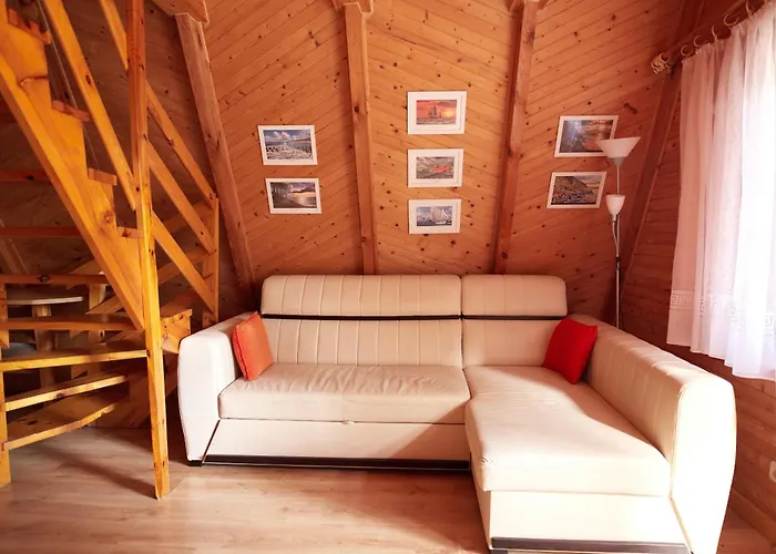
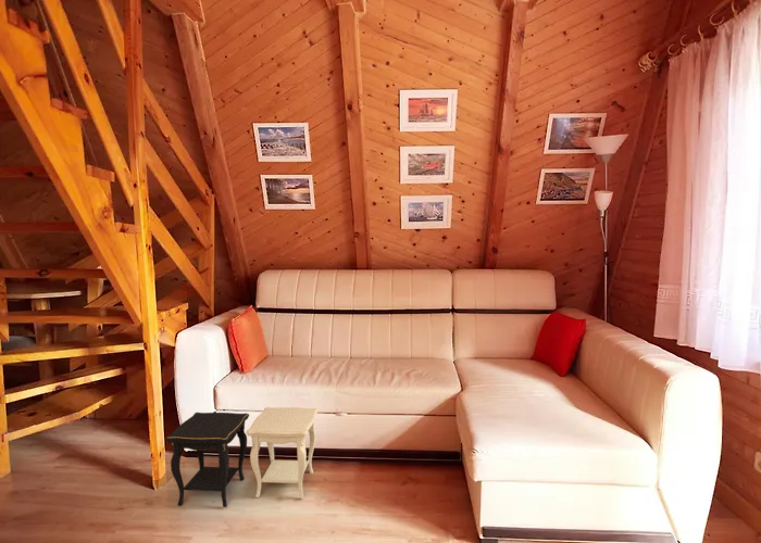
+ side table [165,406,320,508]
